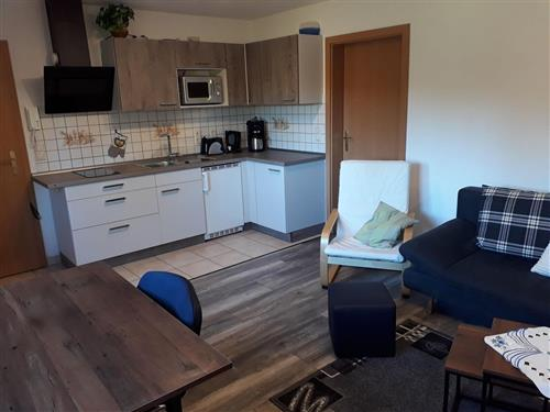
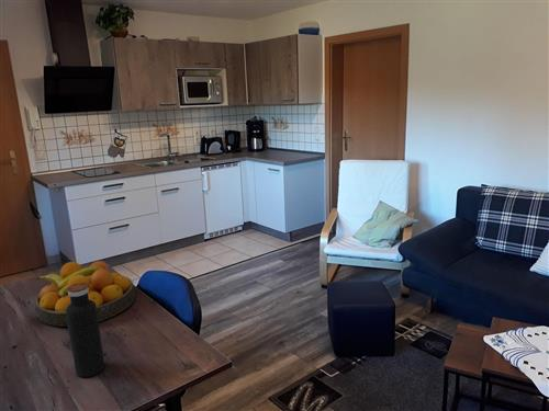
+ fruit bowl [34,261,136,328]
+ water bottle [66,283,105,378]
